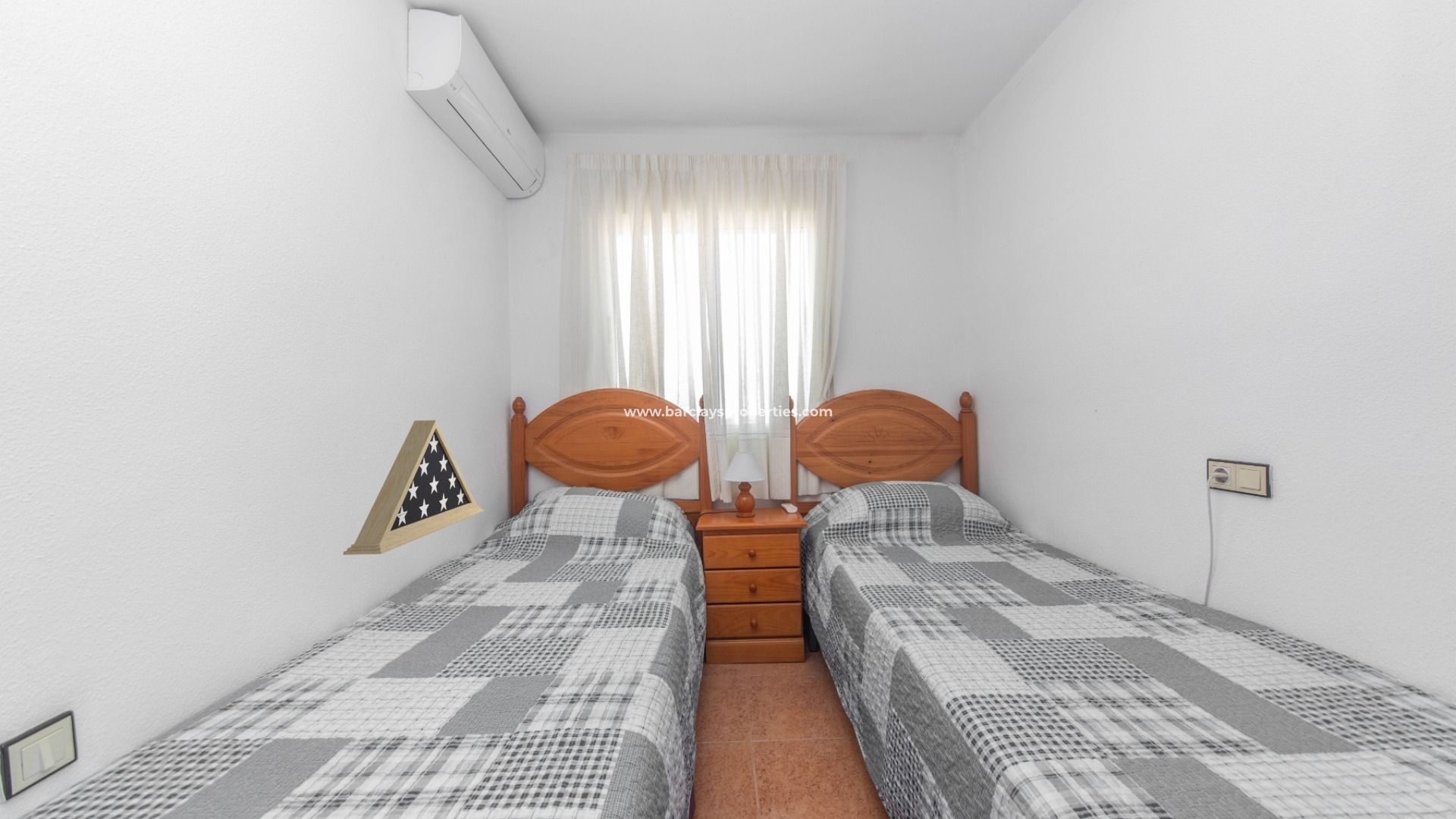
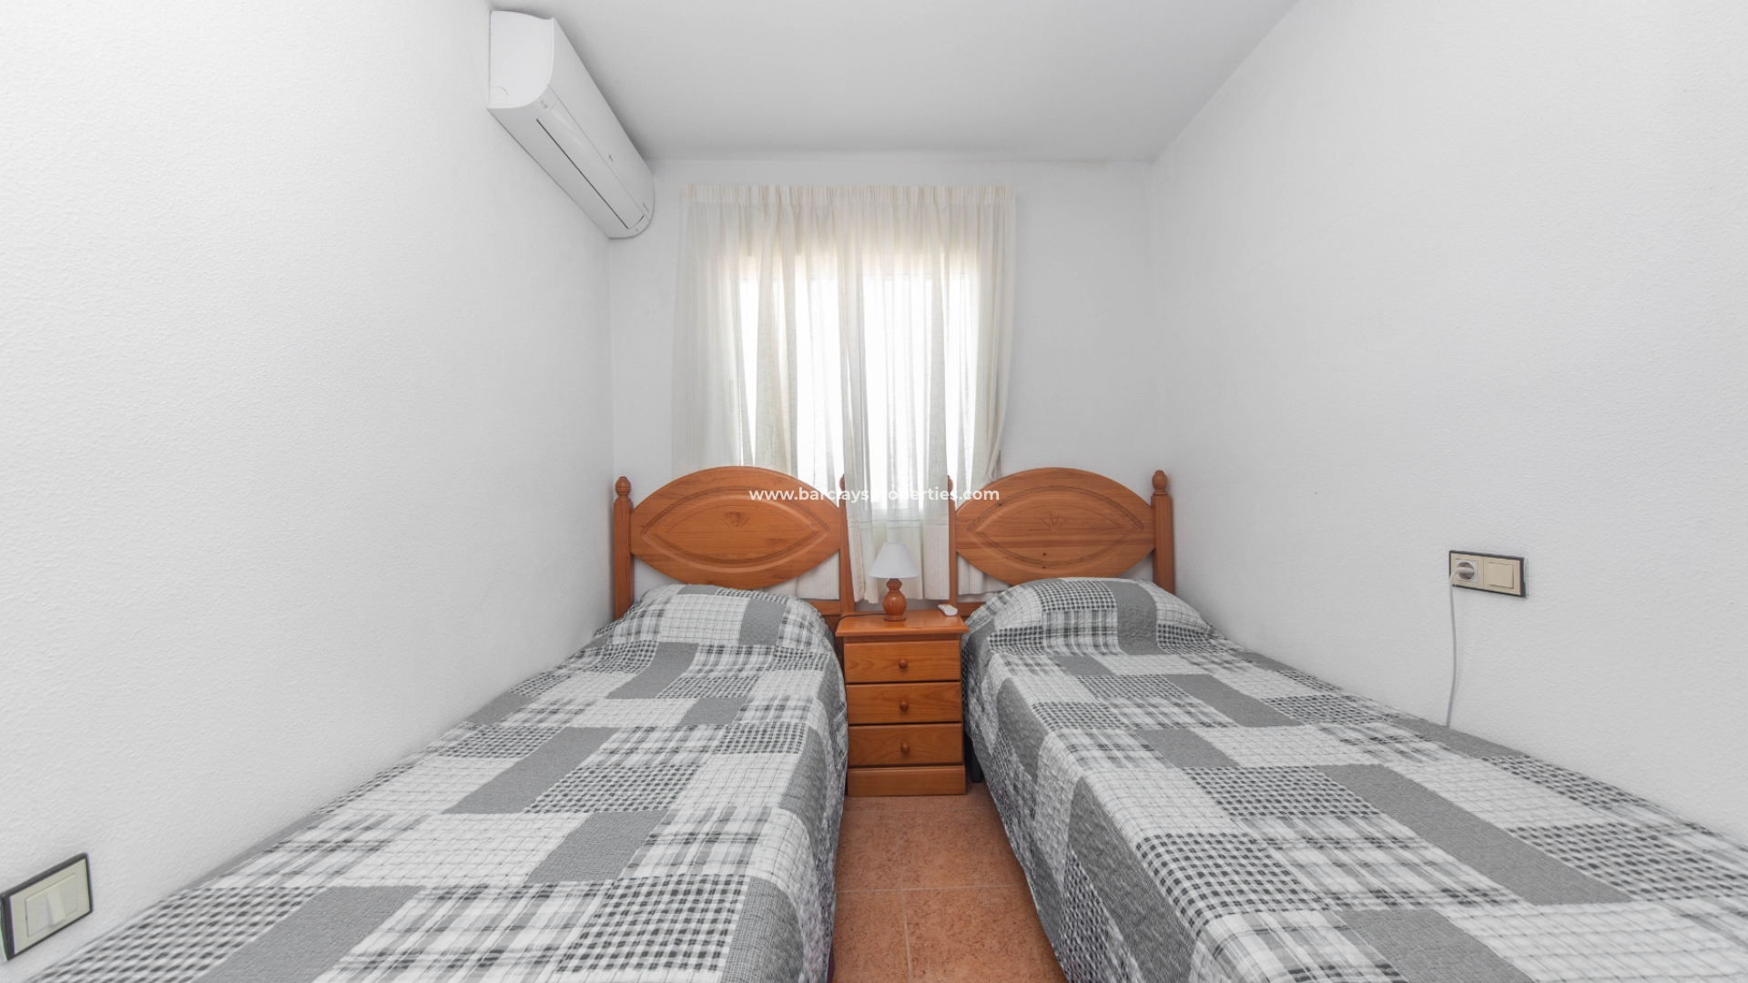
- display case [343,419,485,556]
